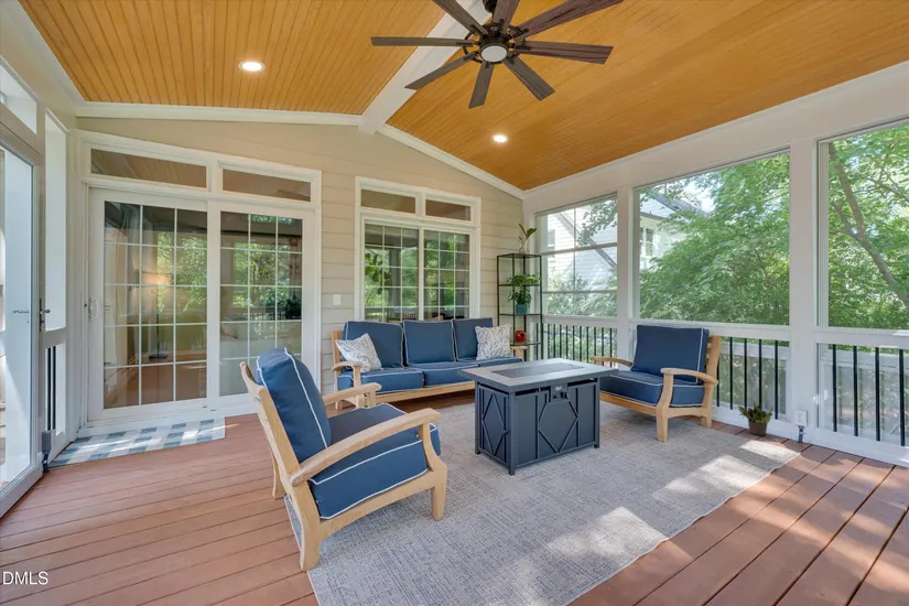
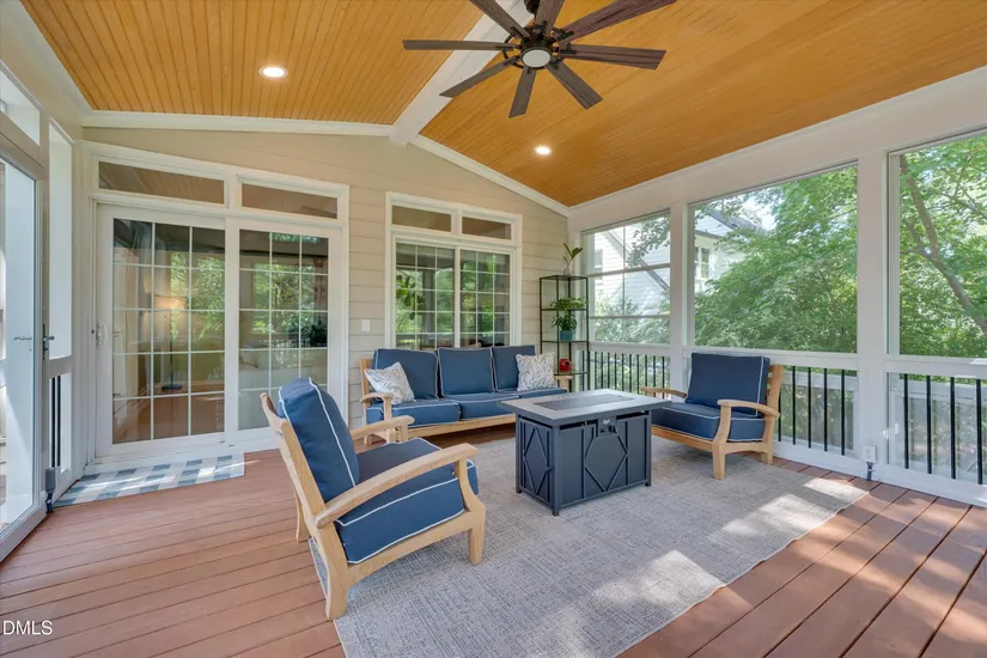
- potted plant [736,402,775,436]
